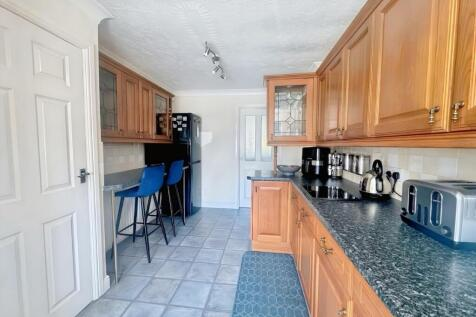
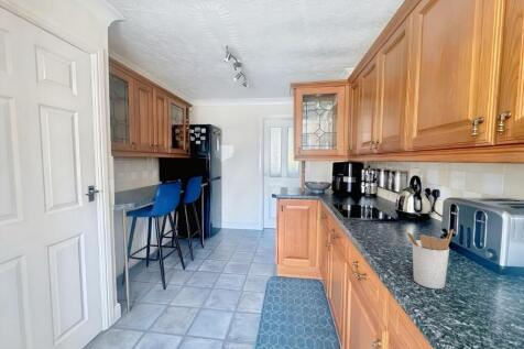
+ utensil holder [405,228,455,290]
